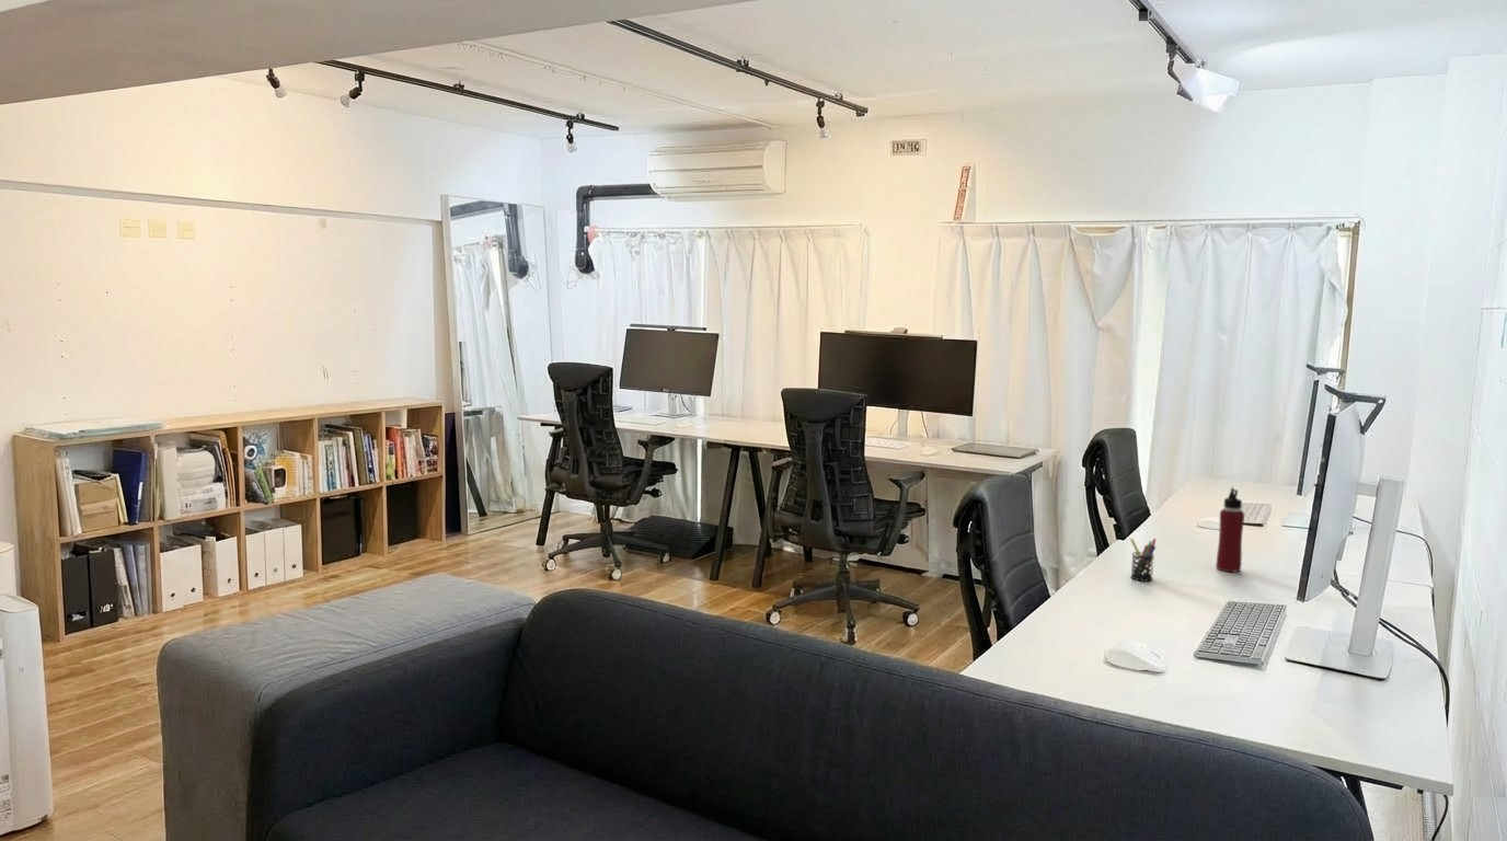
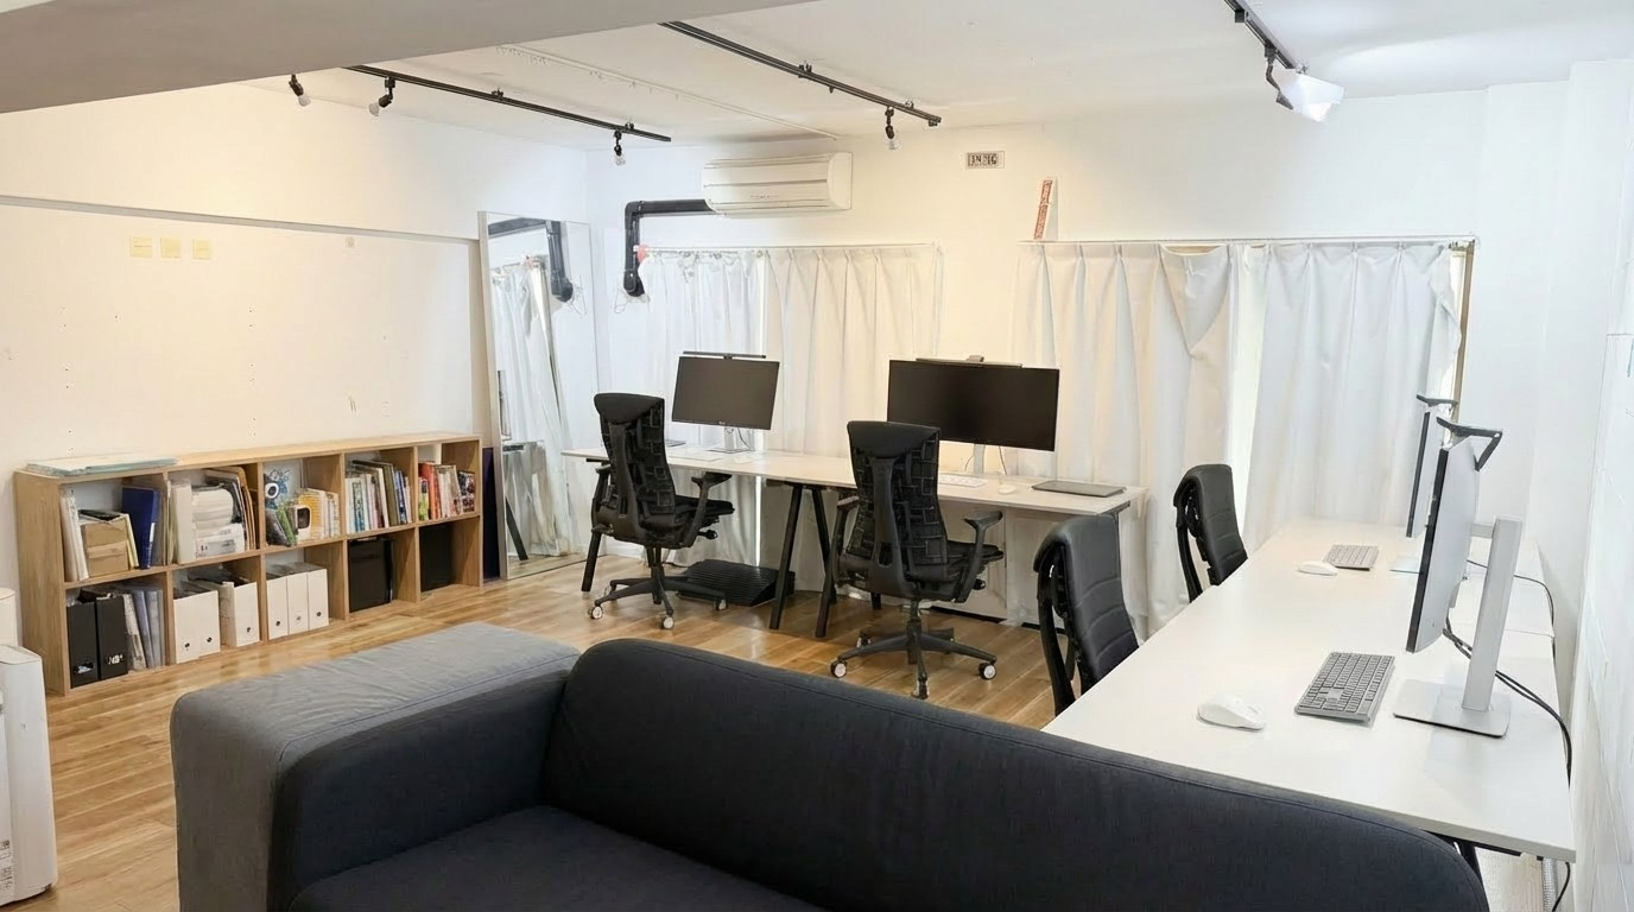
- water bottle [1216,486,1245,573]
- pen holder [1129,538,1158,583]
